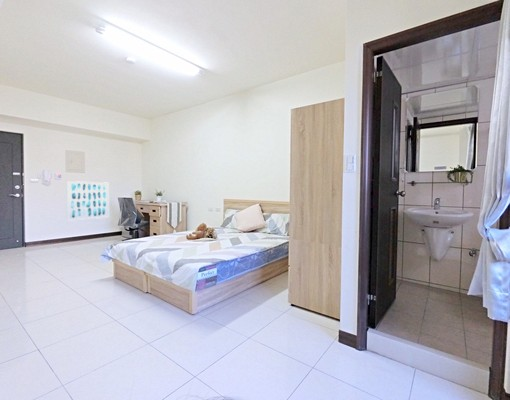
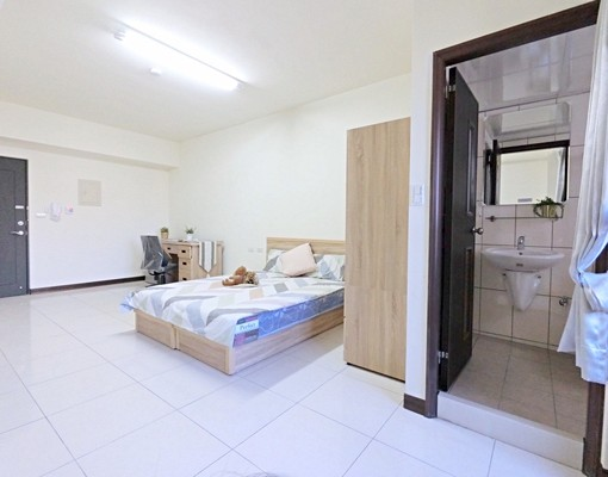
- wall art [66,180,110,221]
